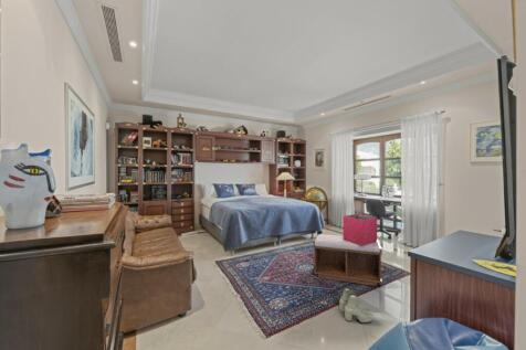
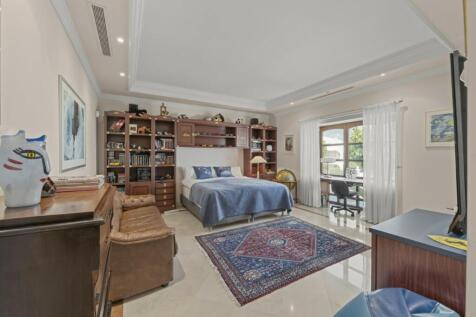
- boots [338,286,374,324]
- storage bin [343,213,378,245]
- bench [313,233,383,287]
